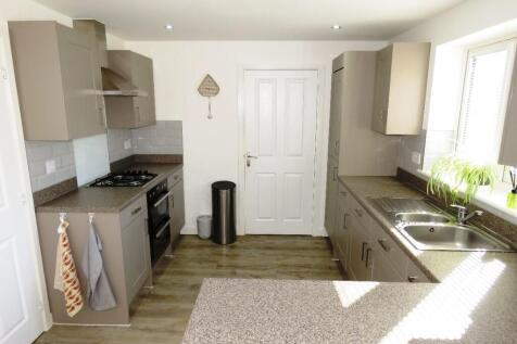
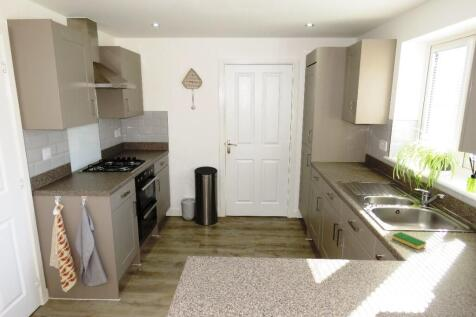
+ dish sponge [392,231,427,250]
